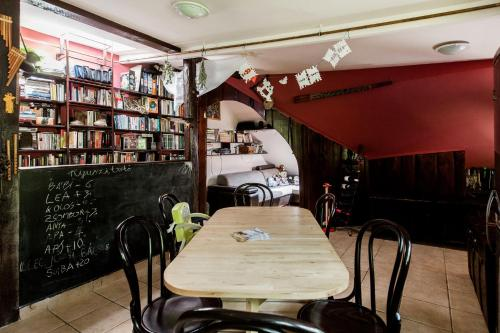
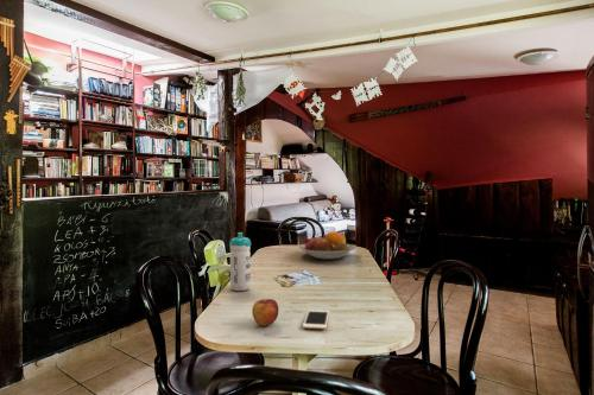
+ apple [251,298,279,327]
+ cell phone [302,308,330,330]
+ fruit bowl [297,230,358,260]
+ water bottle [228,231,252,292]
